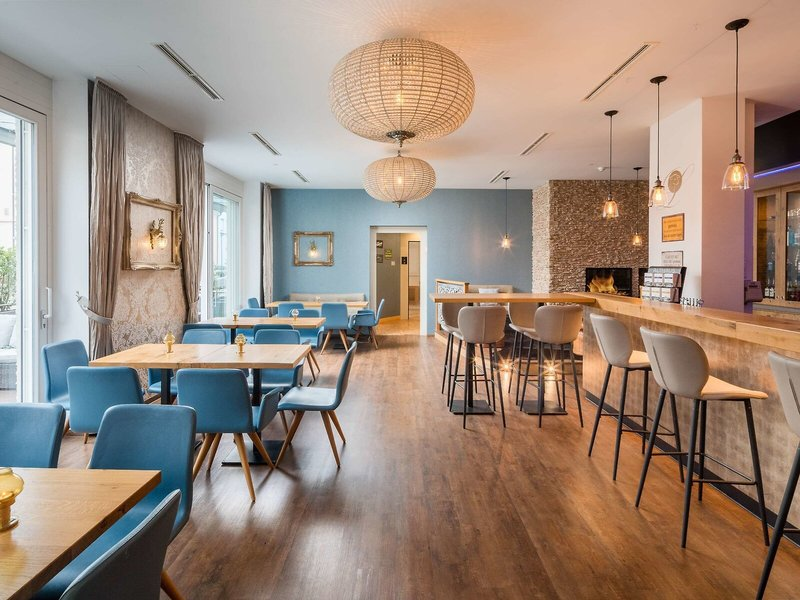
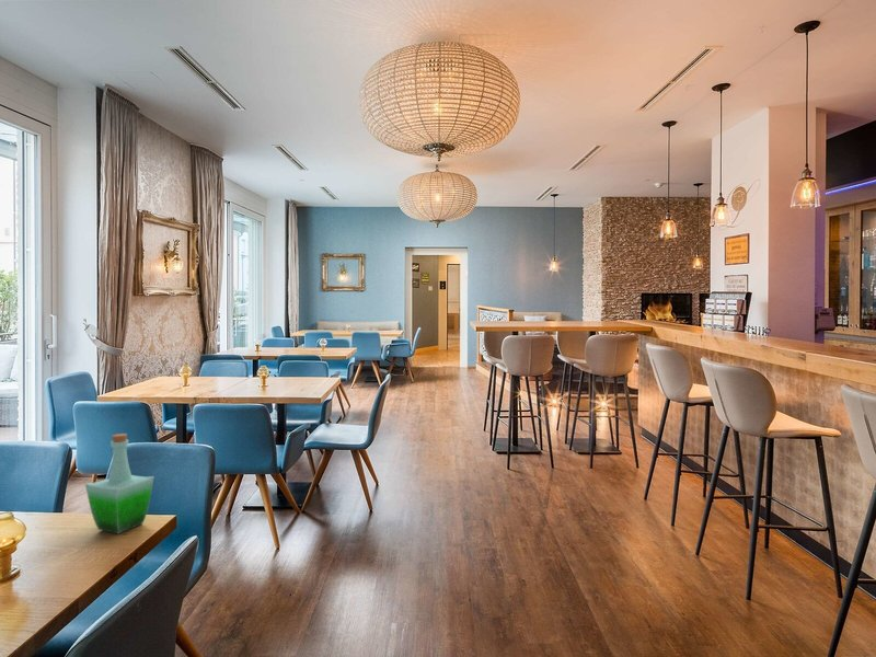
+ bottle [84,433,155,535]
